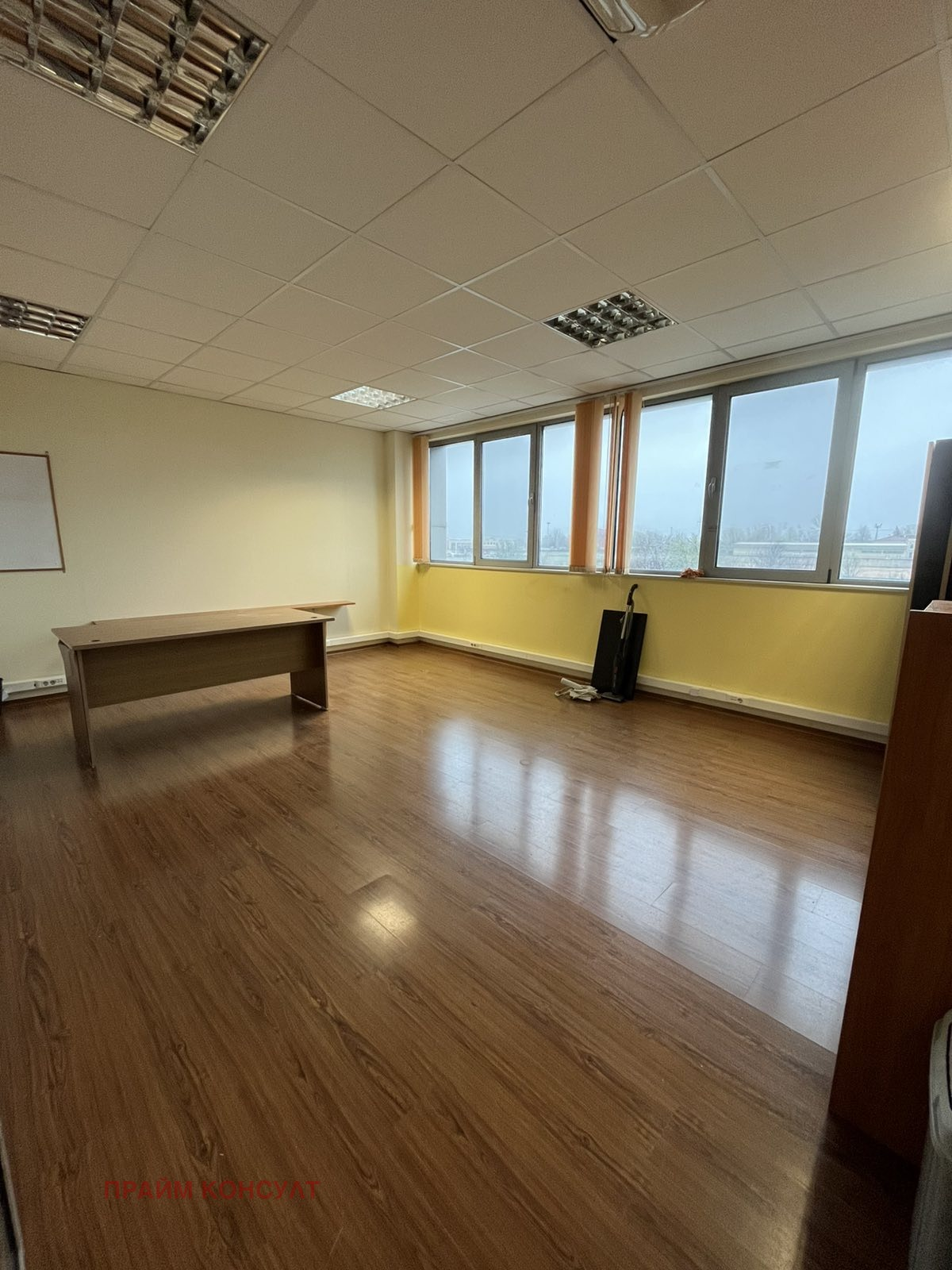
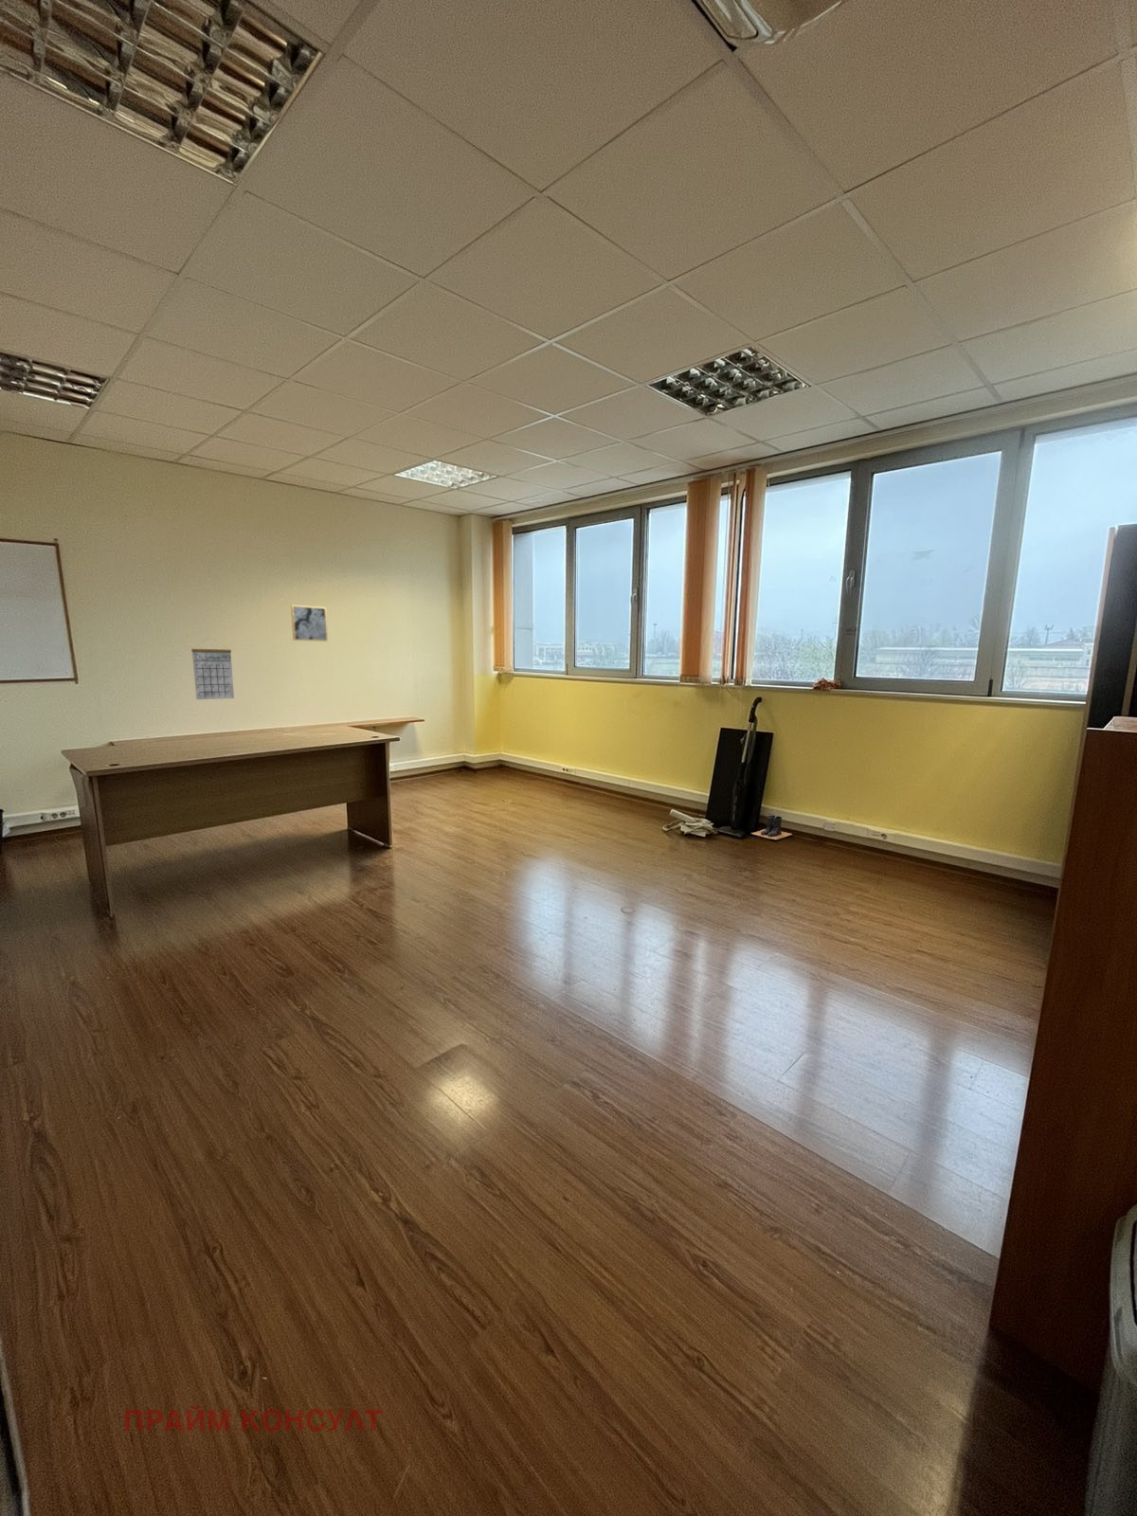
+ wall art [290,604,328,642]
+ calendar [190,636,235,701]
+ boots [750,815,794,842]
